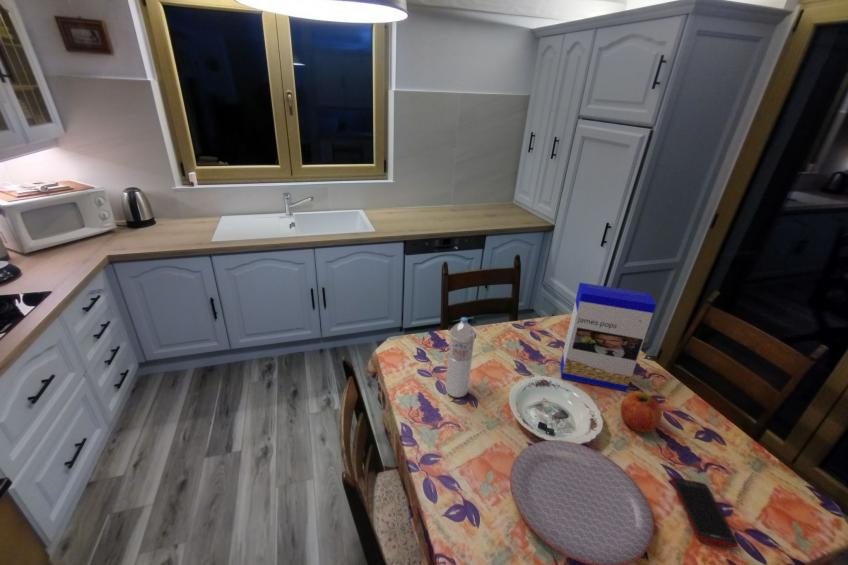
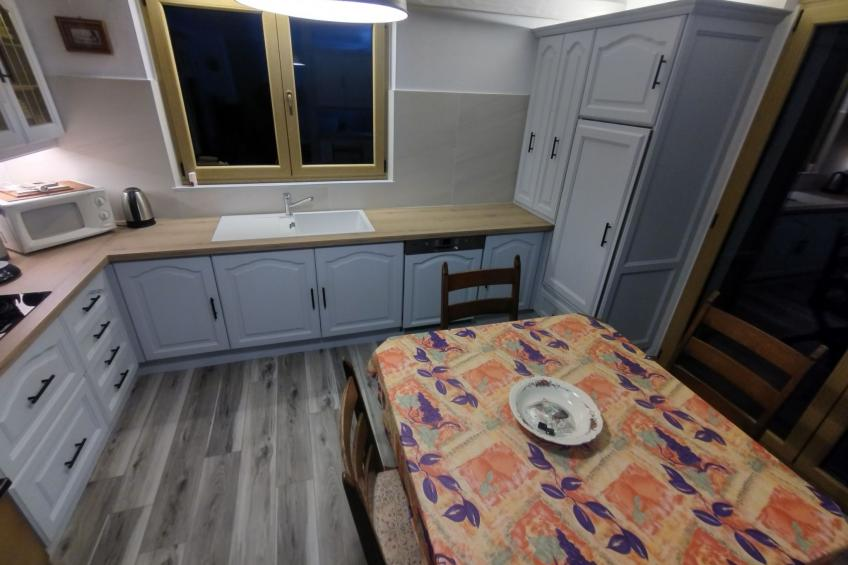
- cell phone [670,477,739,548]
- cereal box [559,282,657,393]
- plate [509,439,655,565]
- fruit [620,391,663,433]
- water bottle [445,316,476,398]
